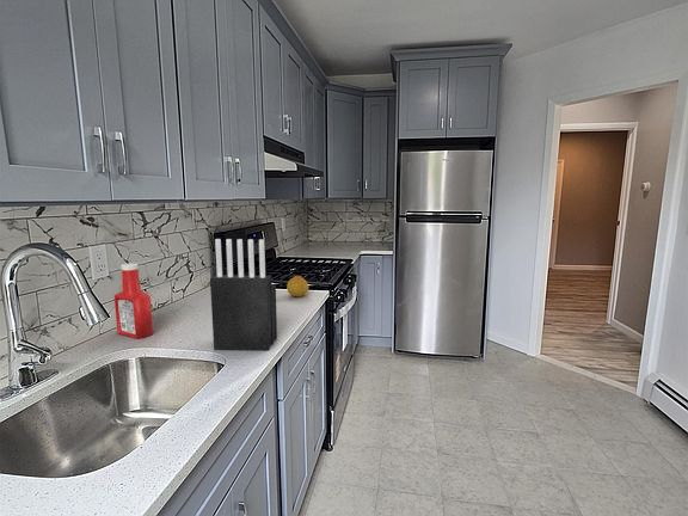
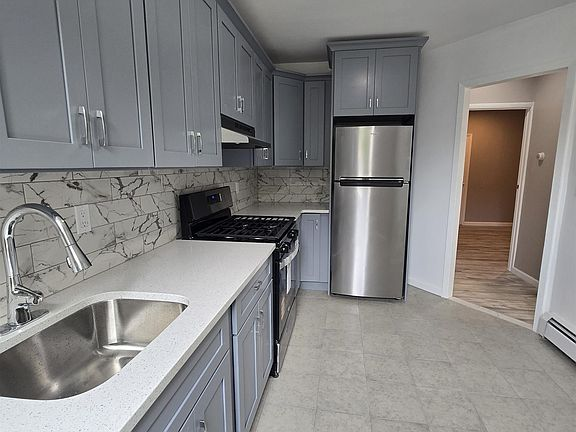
- knife block [209,238,278,352]
- fruit [285,275,309,297]
- soap bottle [112,262,154,339]
